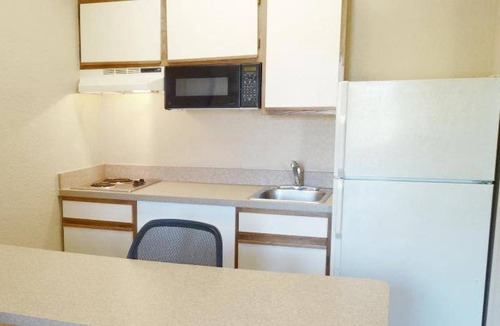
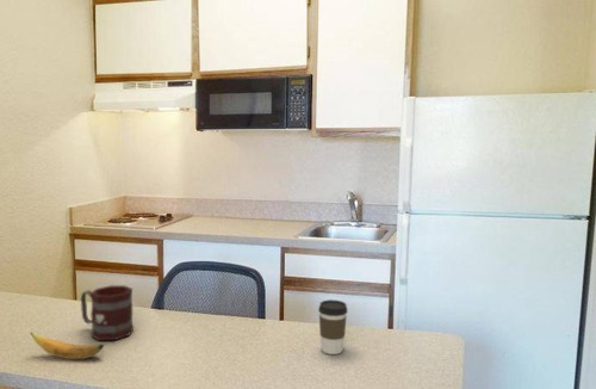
+ mug [80,284,135,341]
+ banana [29,331,105,360]
+ coffee cup [317,298,348,356]
